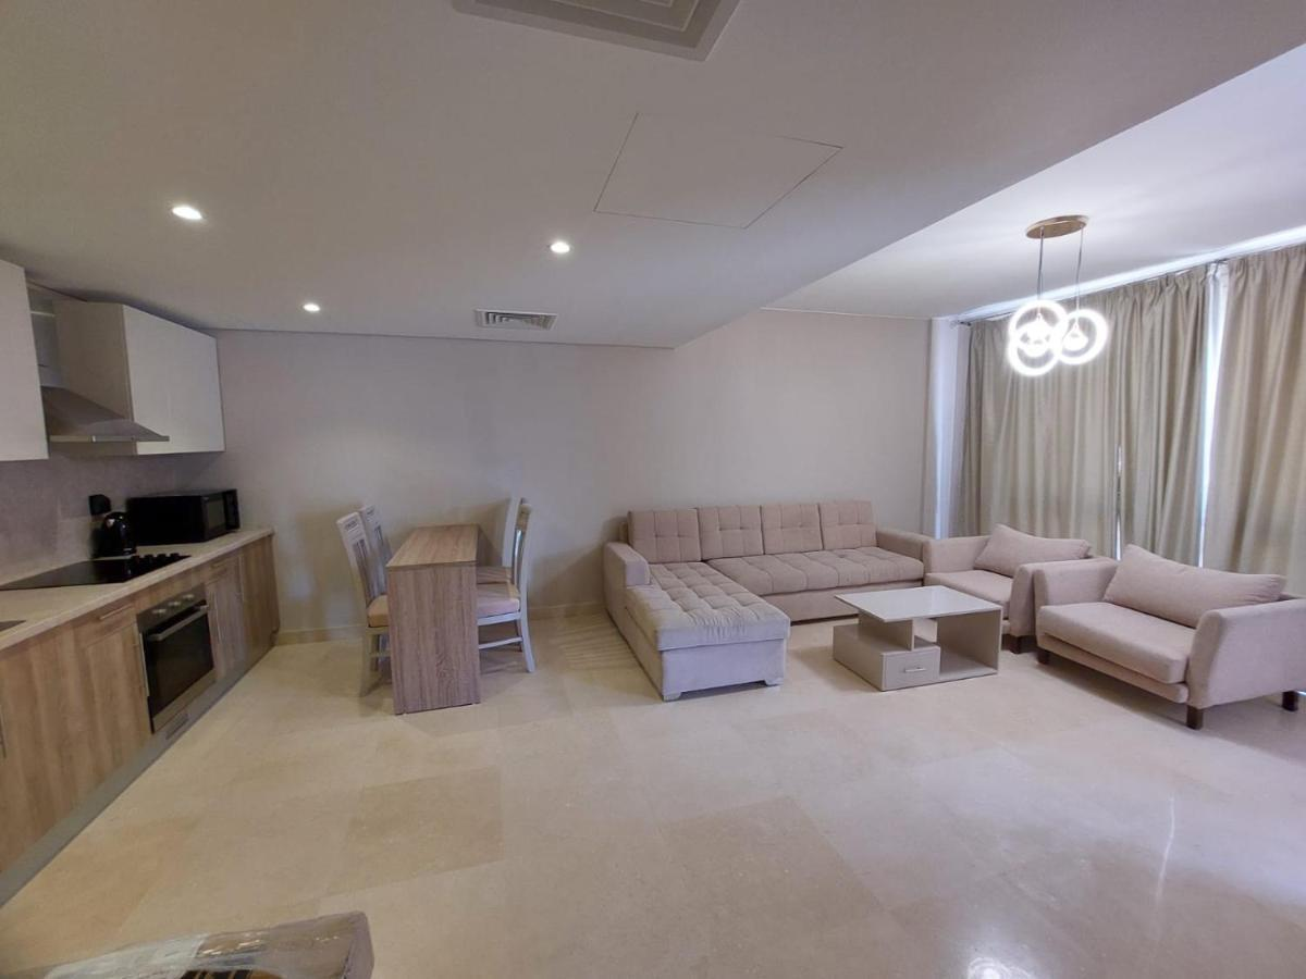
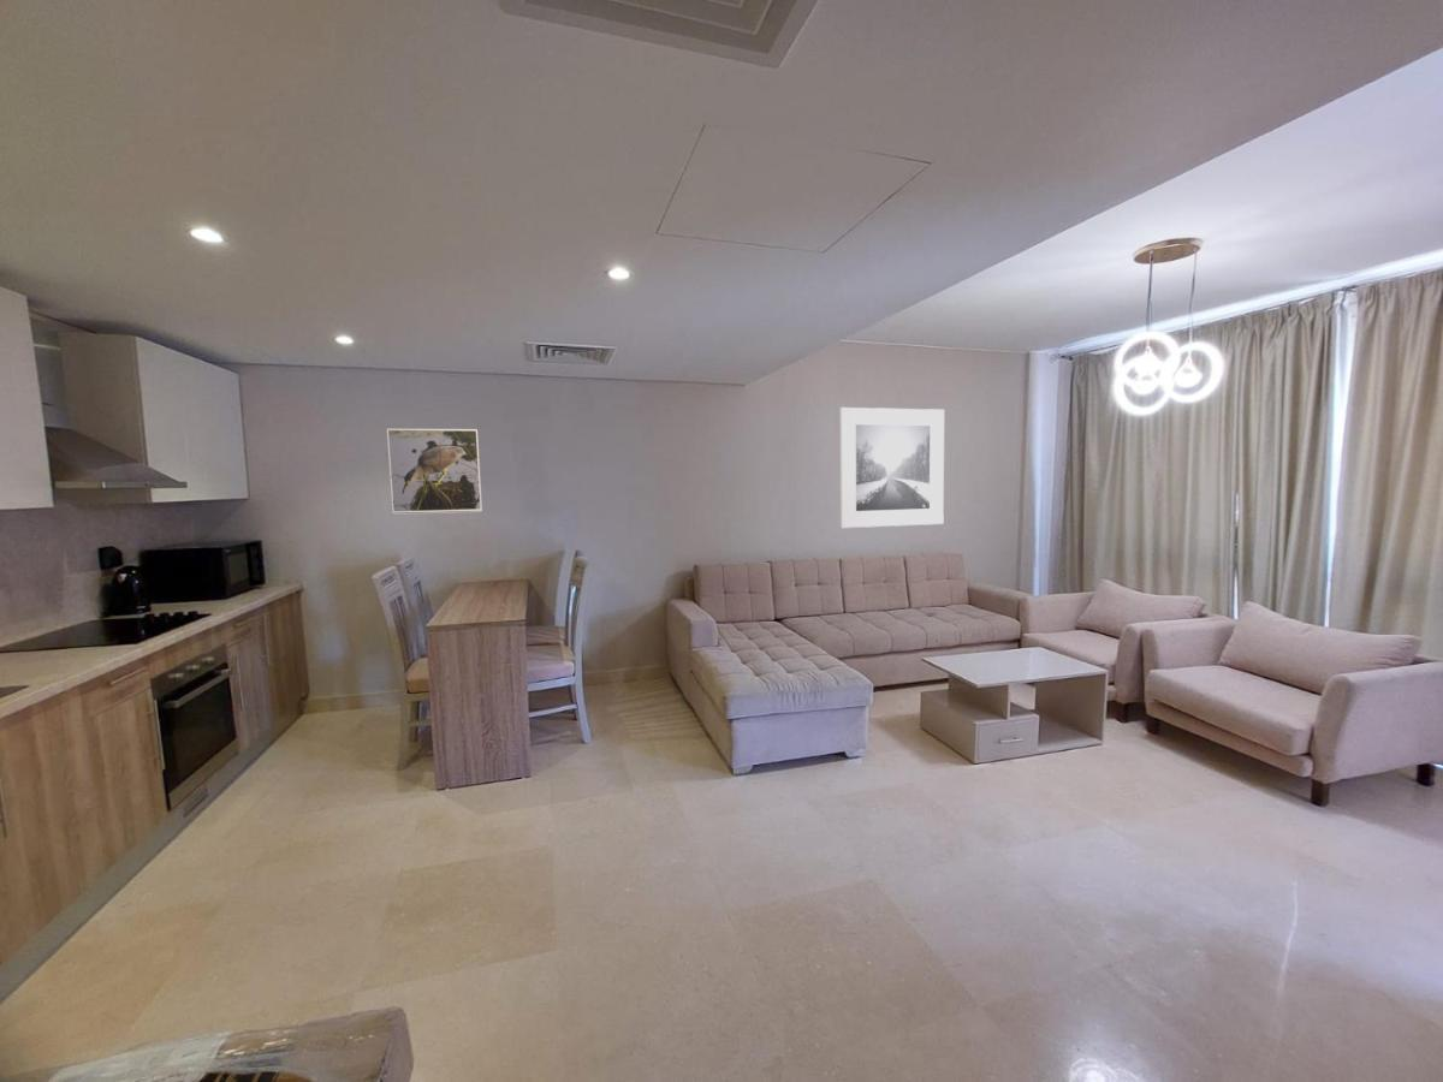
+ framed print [386,427,483,516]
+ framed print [838,406,945,529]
